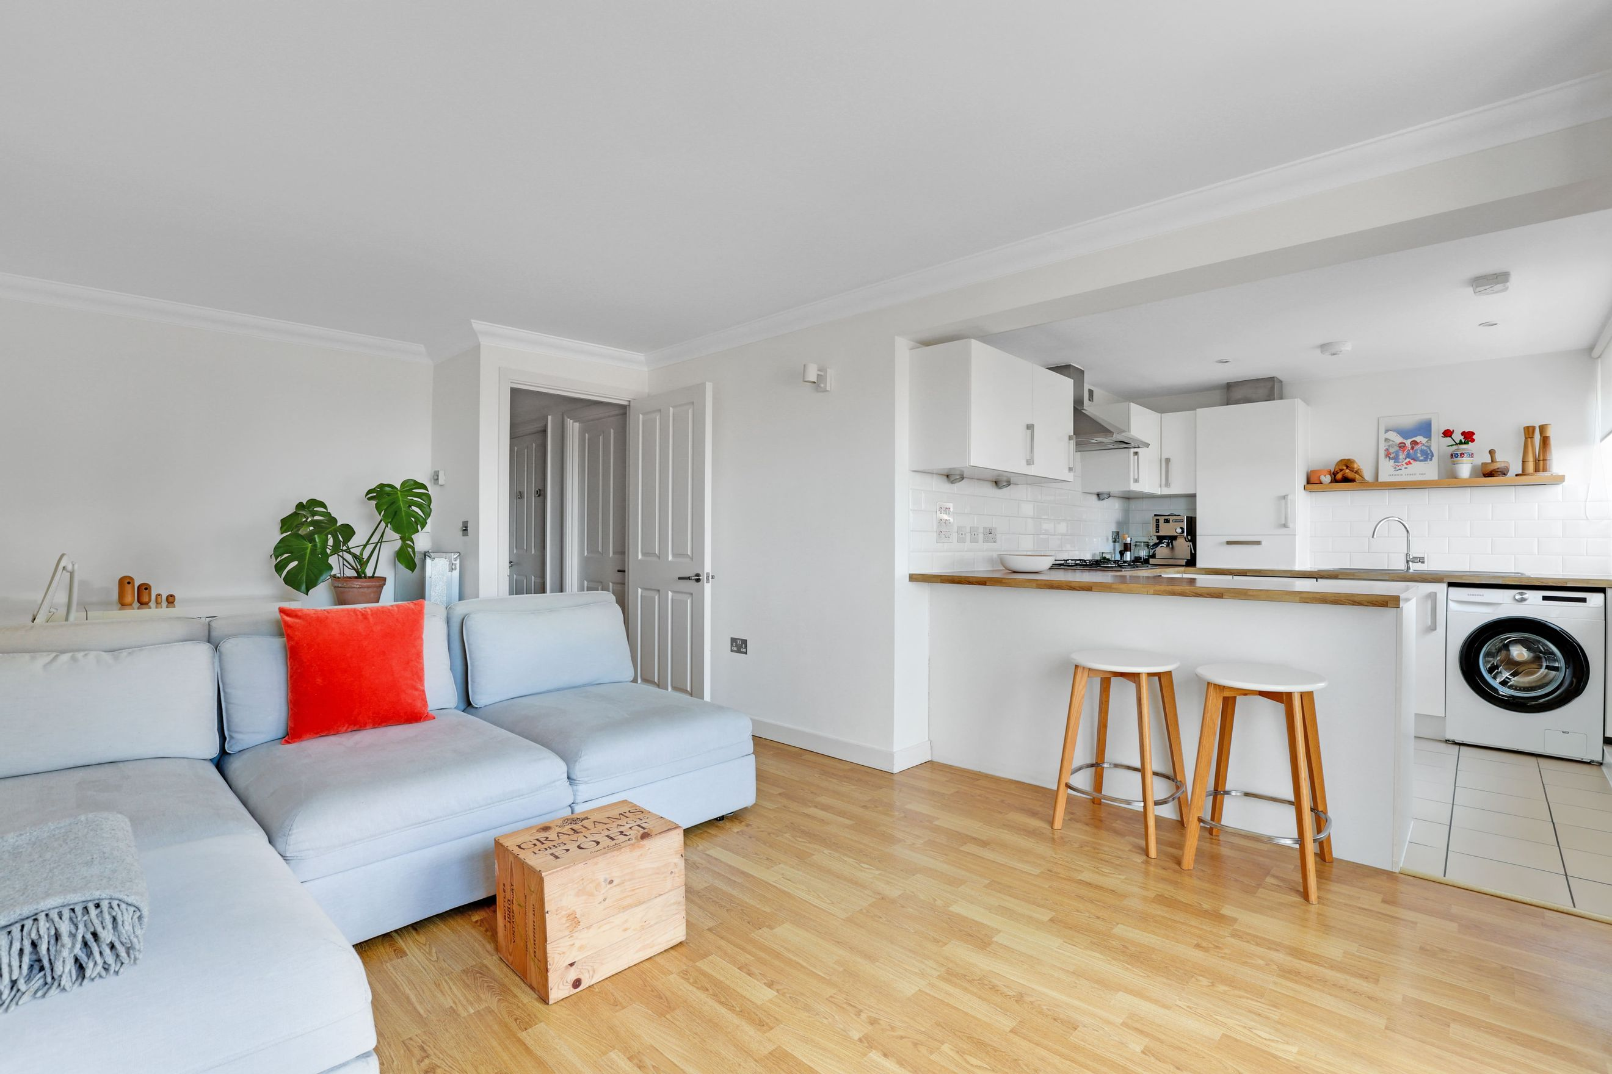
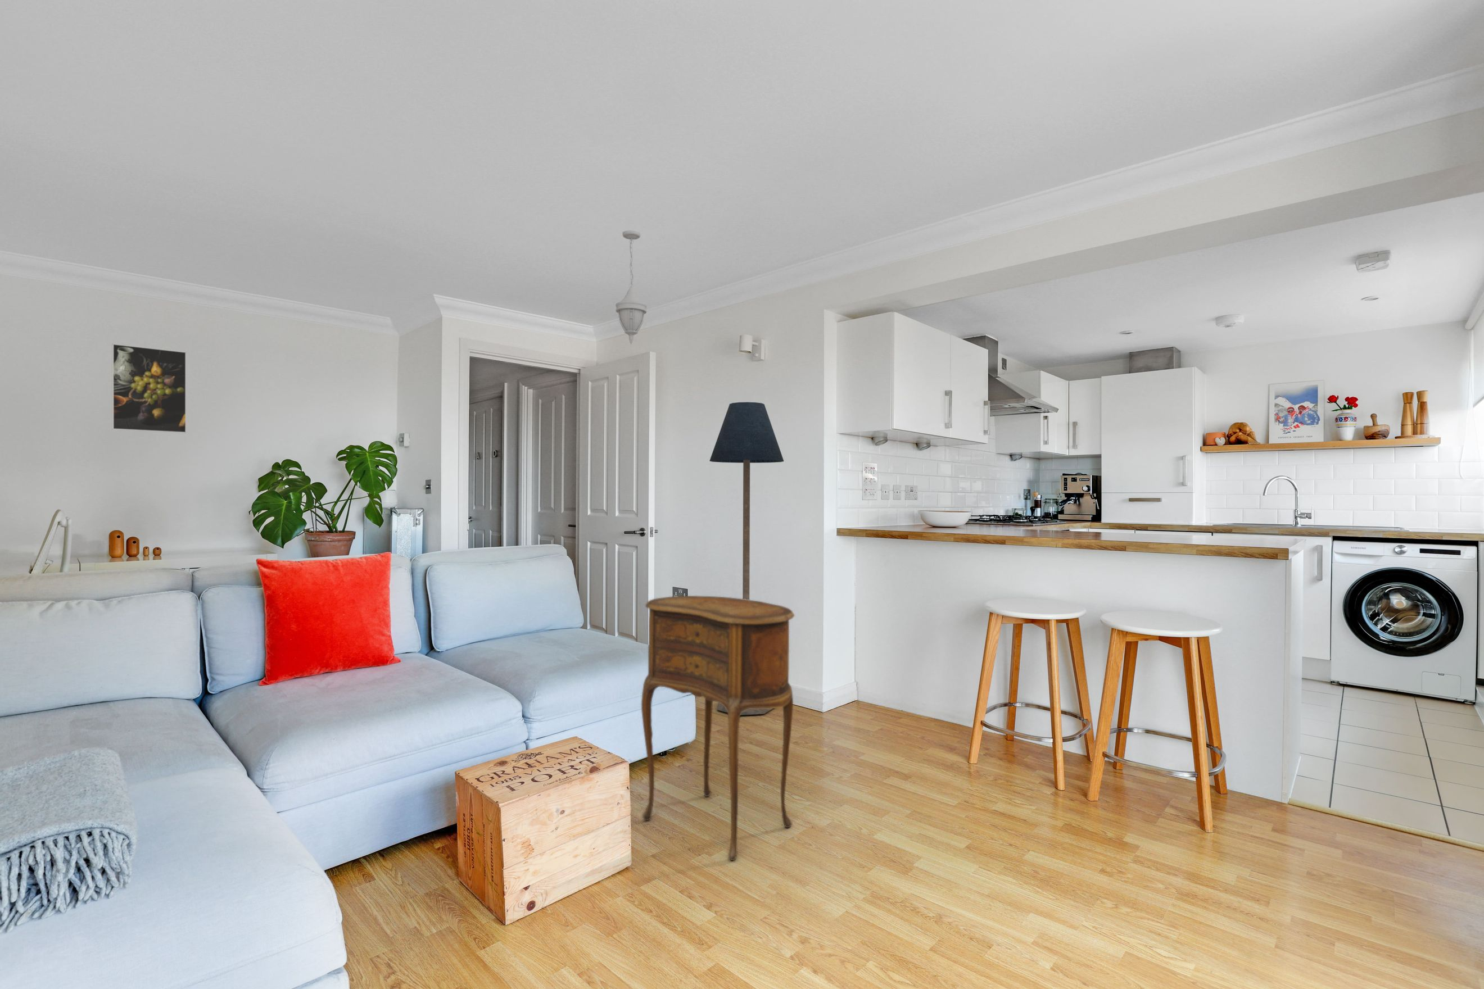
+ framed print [112,343,187,434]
+ side table [640,595,795,861]
+ floor lamp [709,402,784,716]
+ pendant light [615,230,647,344]
